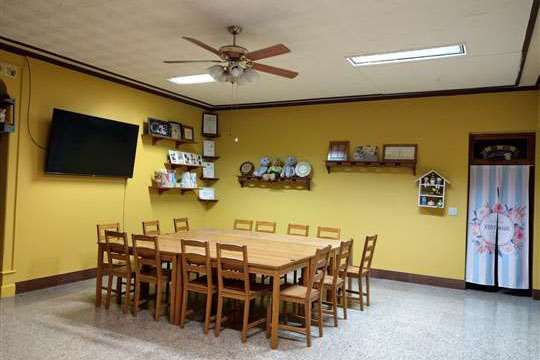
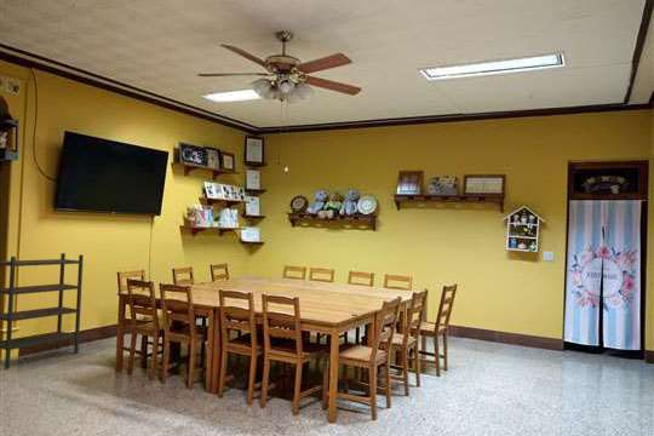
+ bookshelf [0,252,85,371]
